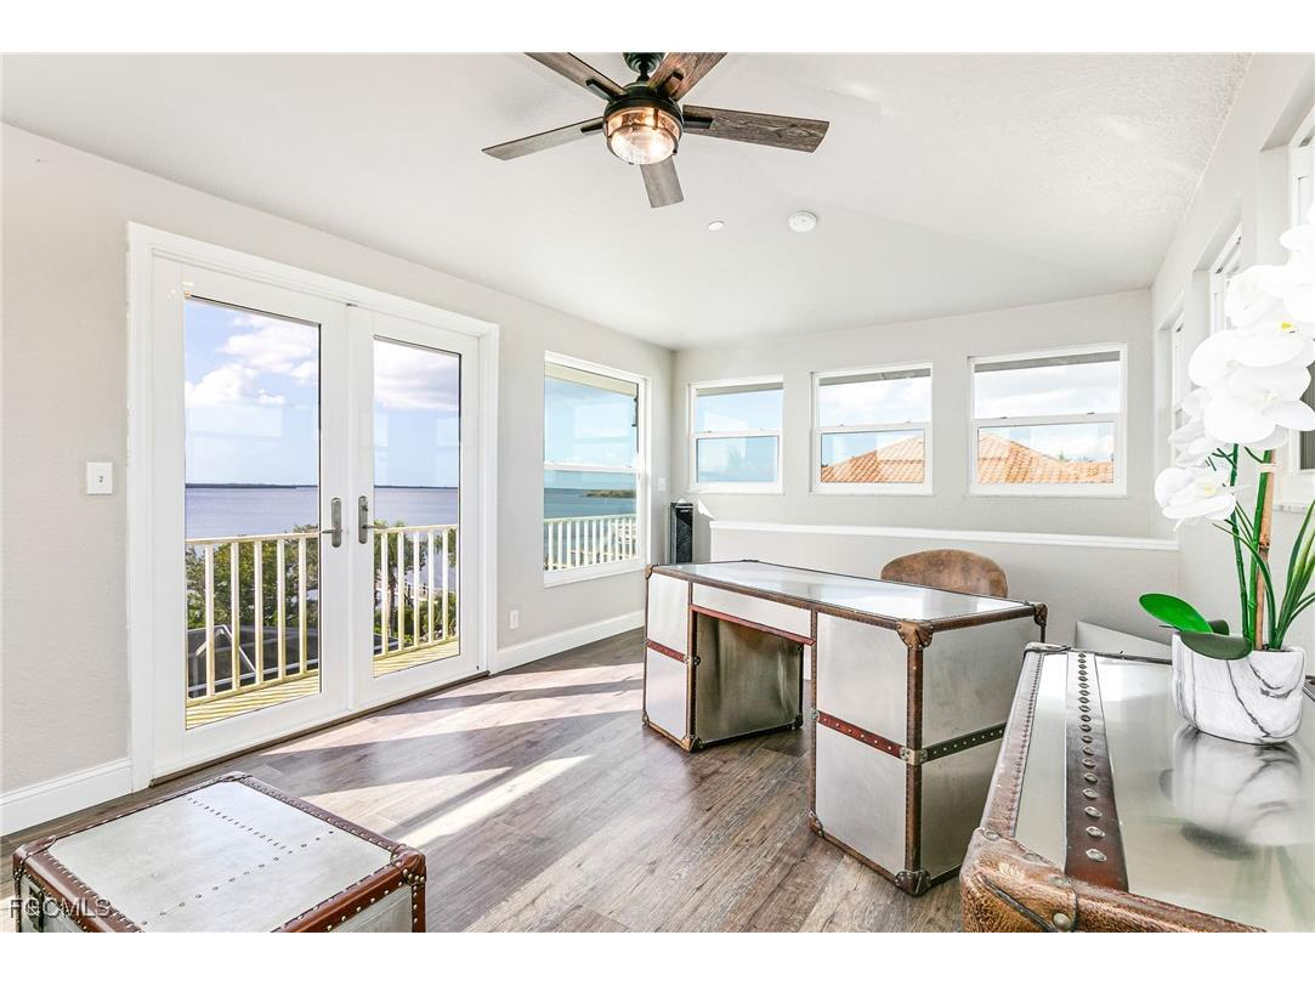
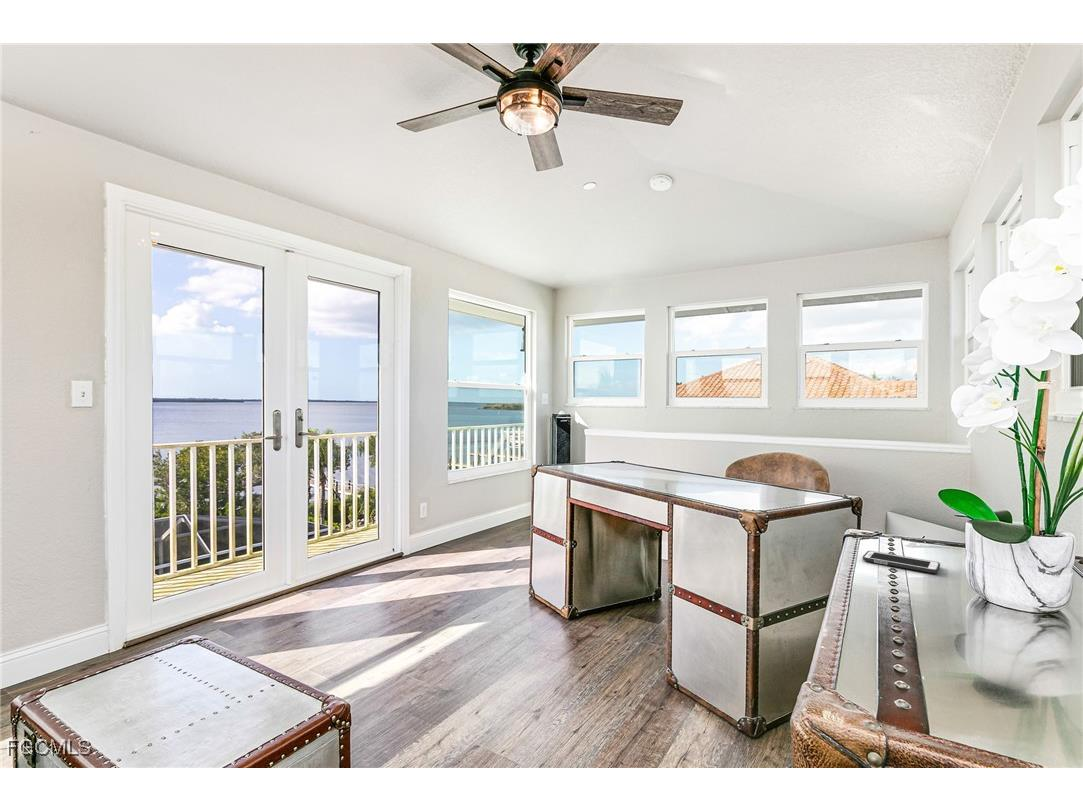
+ cell phone [862,550,941,574]
